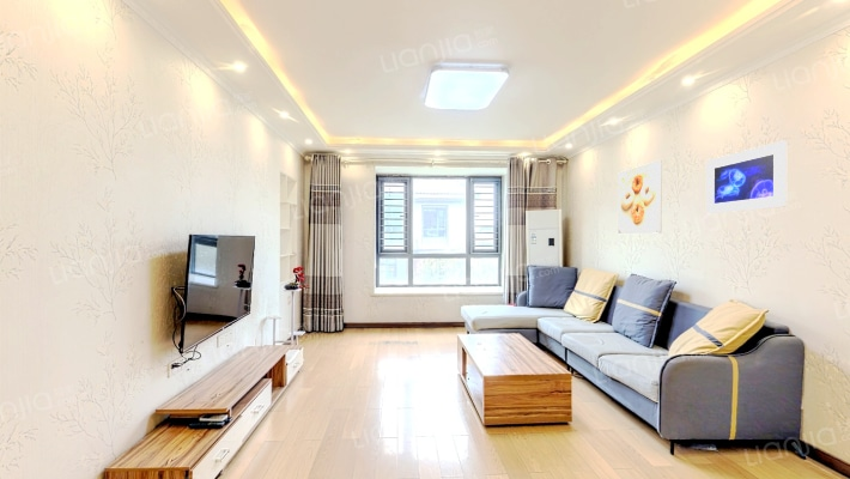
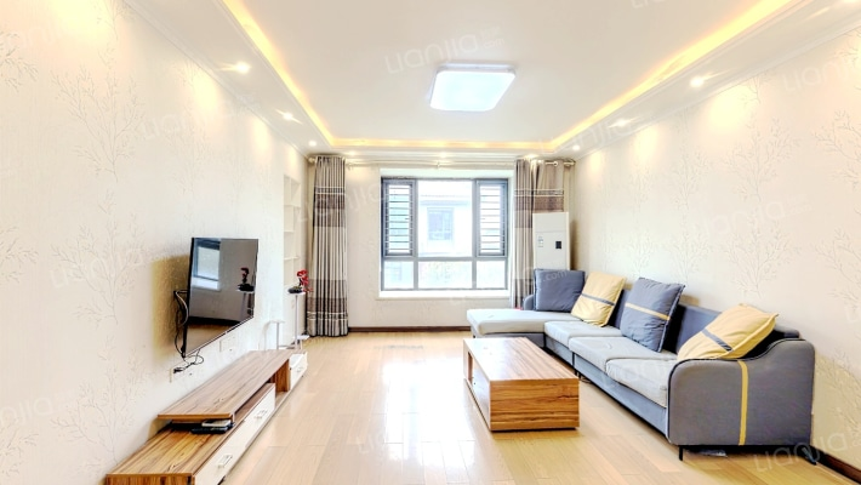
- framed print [617,159,663,235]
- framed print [705,139,788,214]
